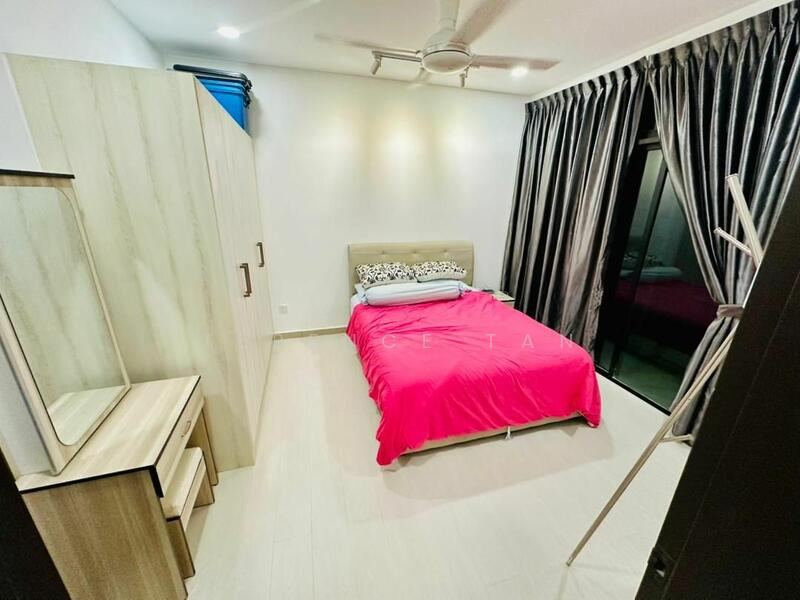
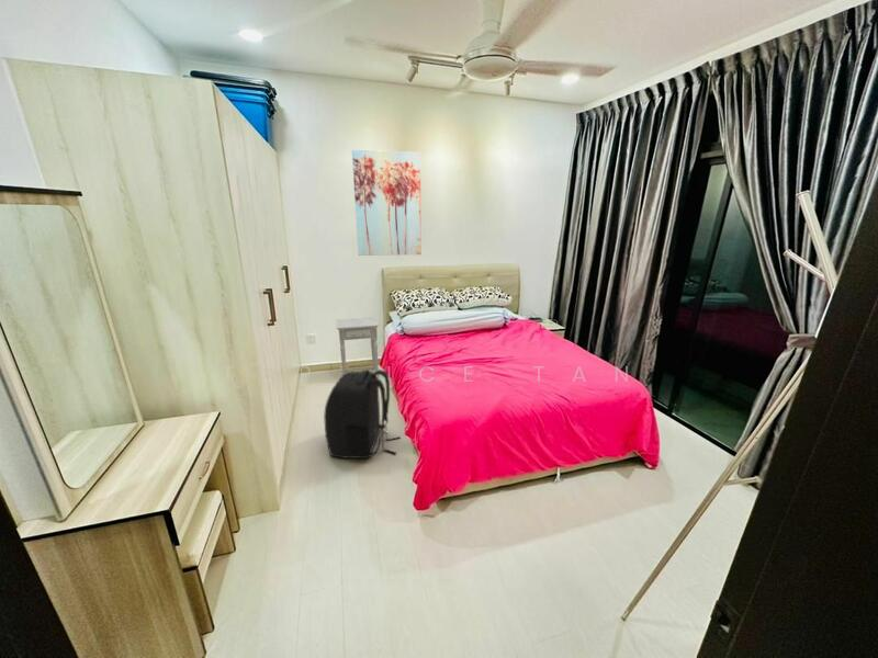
+ wall art [351,149,423,257]
+ nightstand [335,316,380,378]
+ backpack [323,368,402,460]
